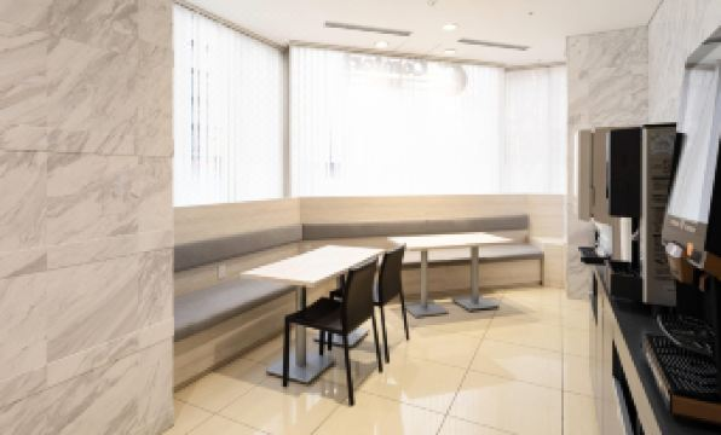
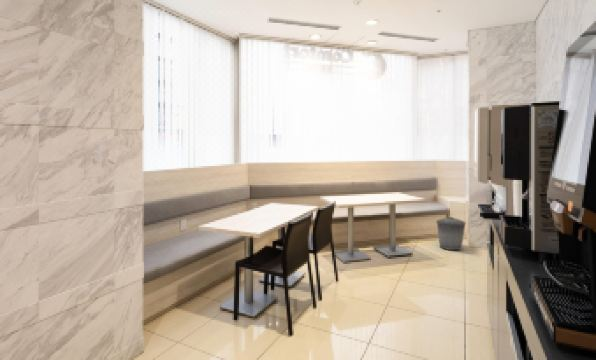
+ trash can [435,216,467,251]
